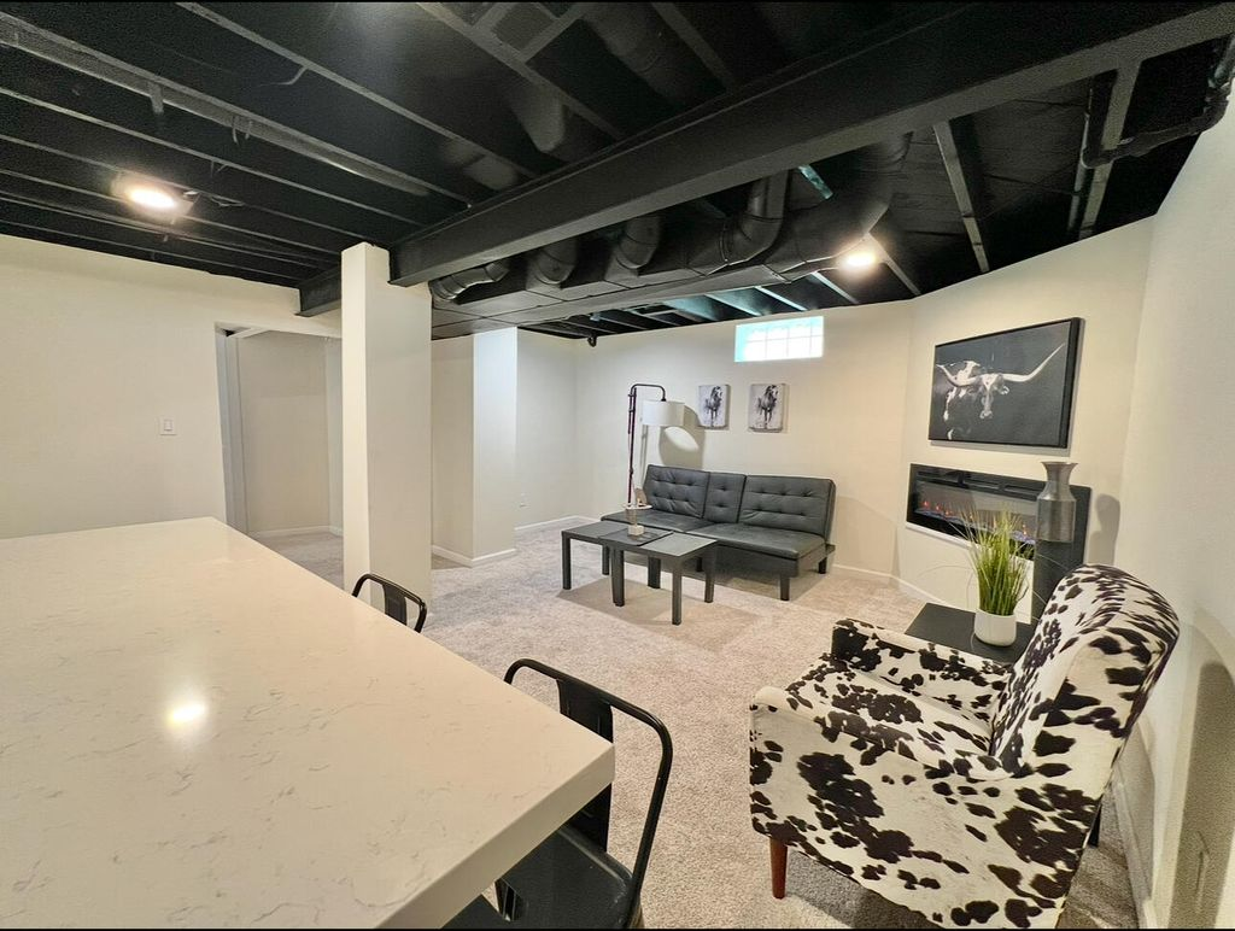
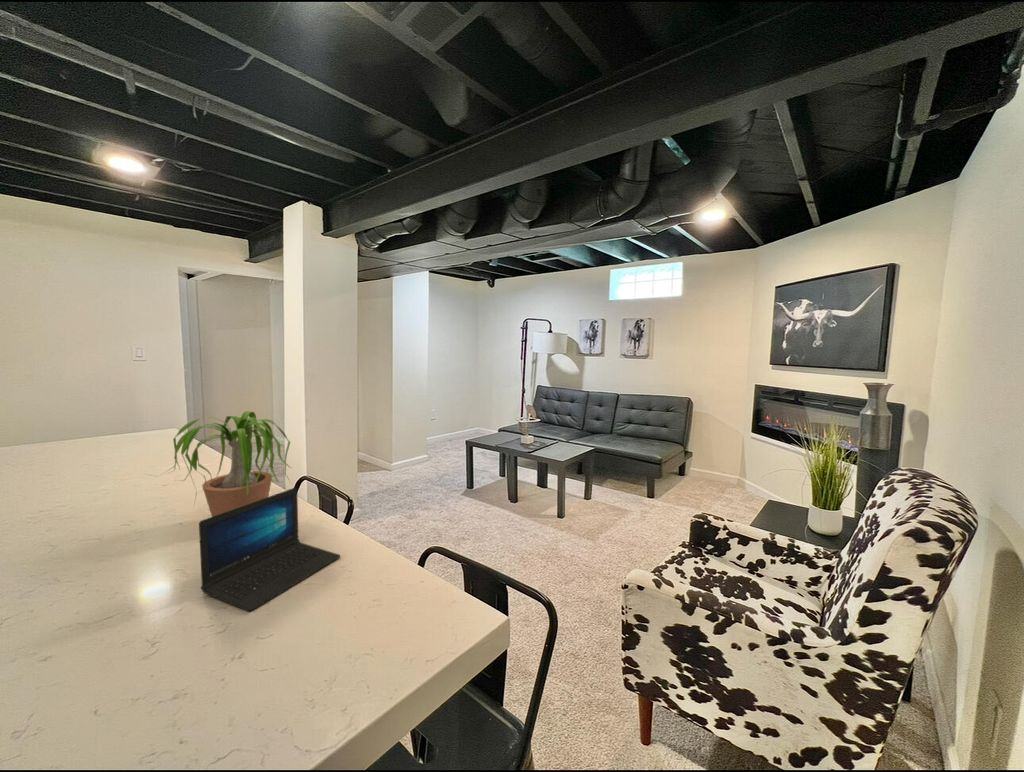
+ laptop [198,487,341,612]
+ potted plant [141,410,300,517]
